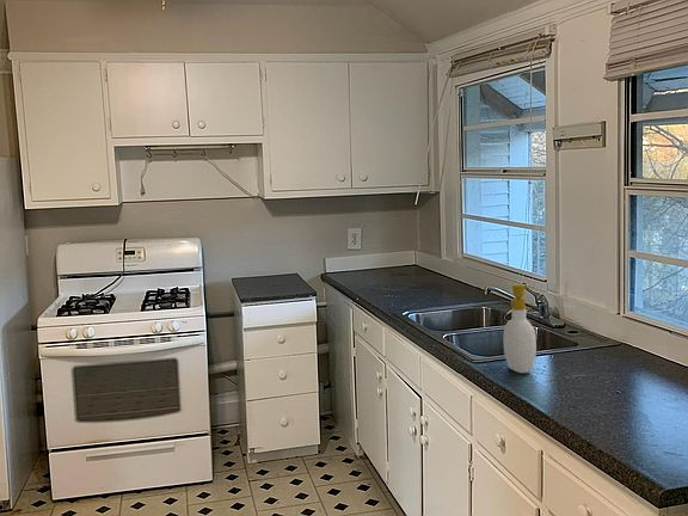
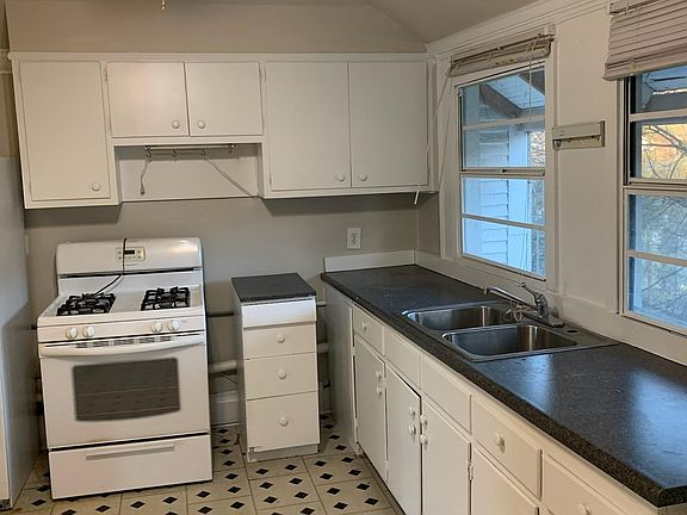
- soap bottle [502,283,538,374]
